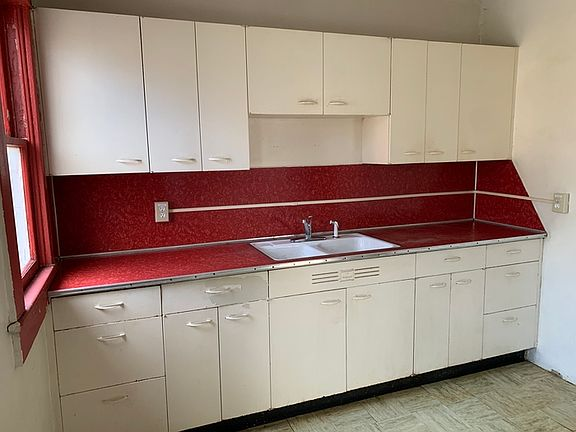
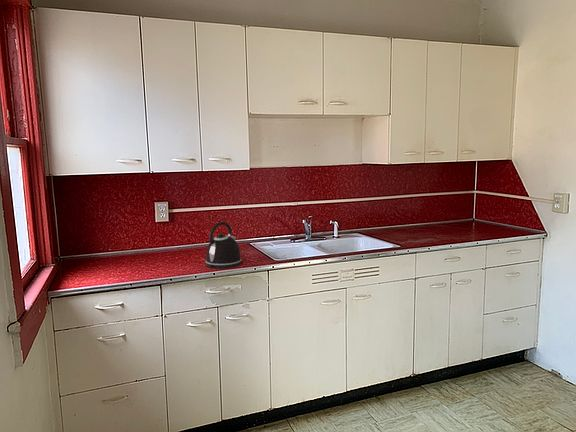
+ kettle [204,221,242,269]
